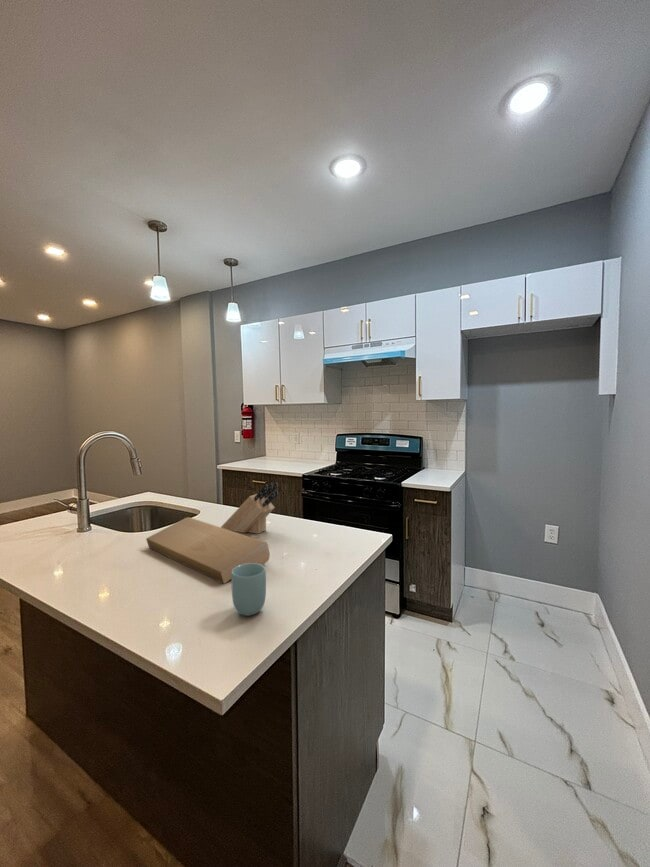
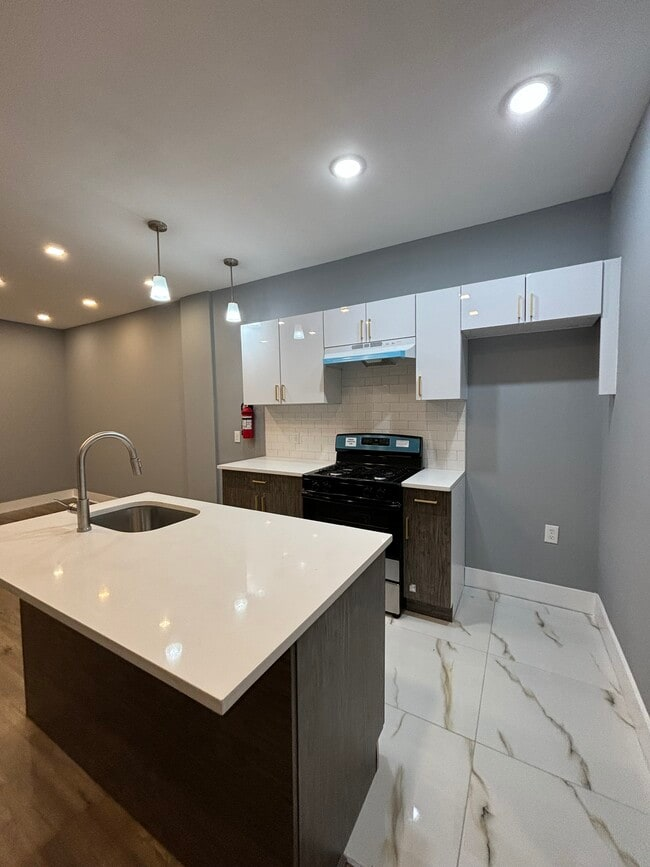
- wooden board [145,516,271,585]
- cup [230,563,267,617]
- knife block [220,481,279,535]
